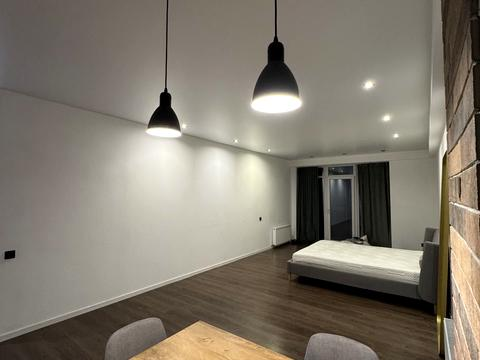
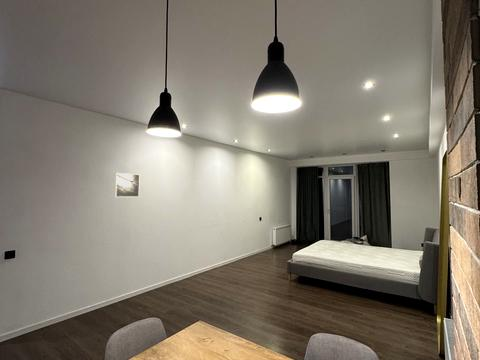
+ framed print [114,172,141,198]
